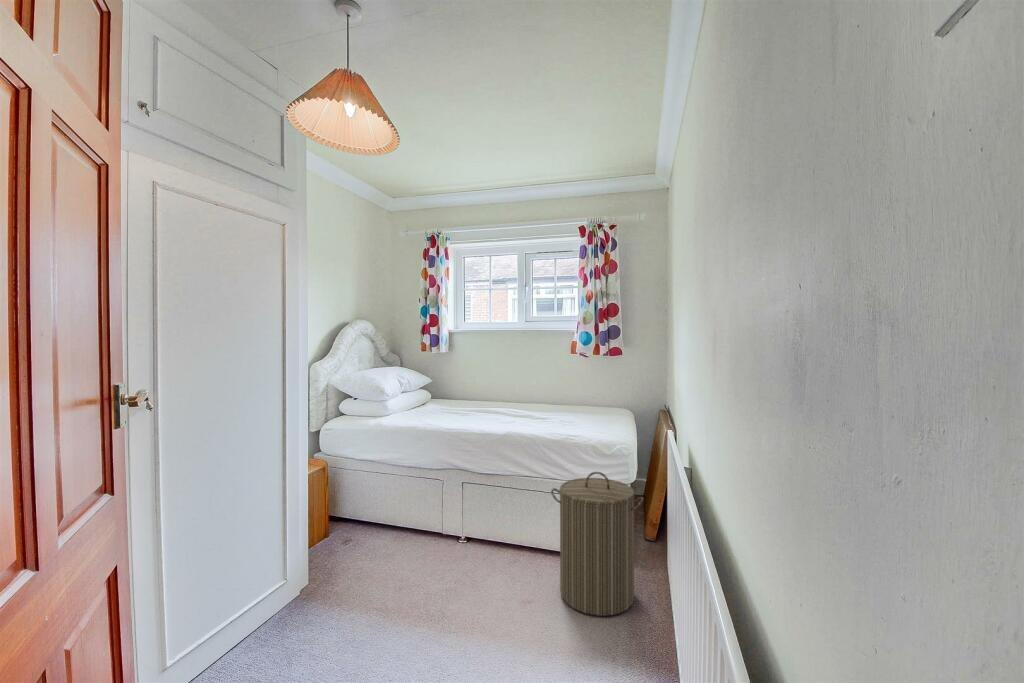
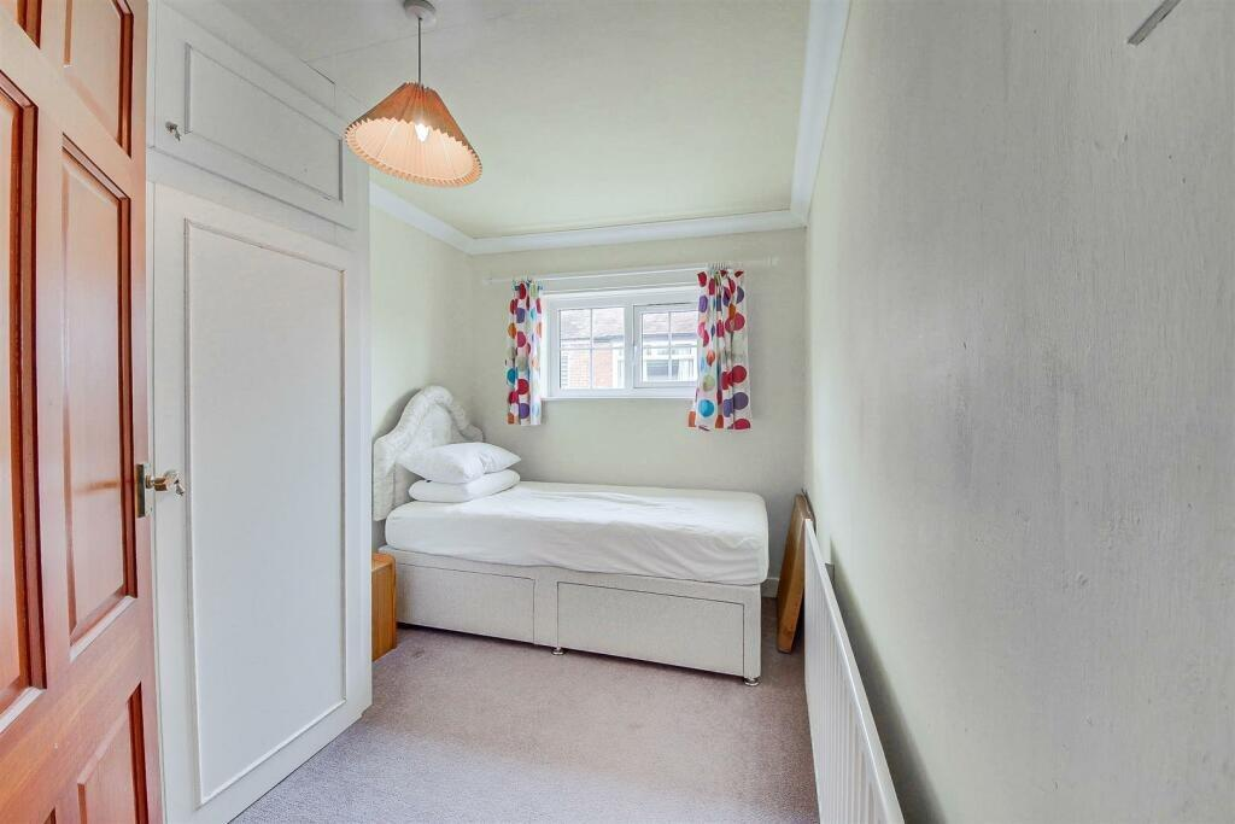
- laundry hamper [550,471,645,617]
